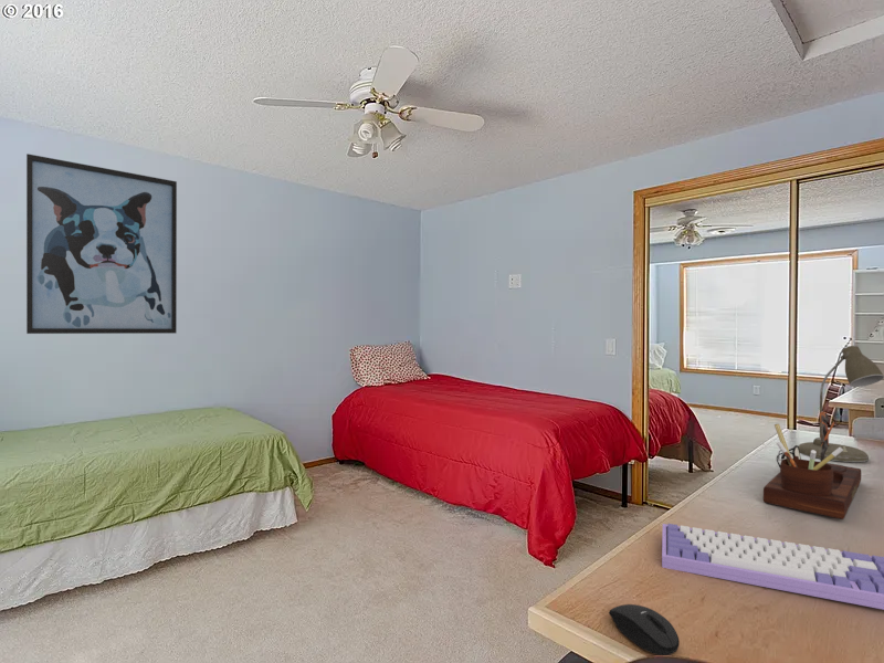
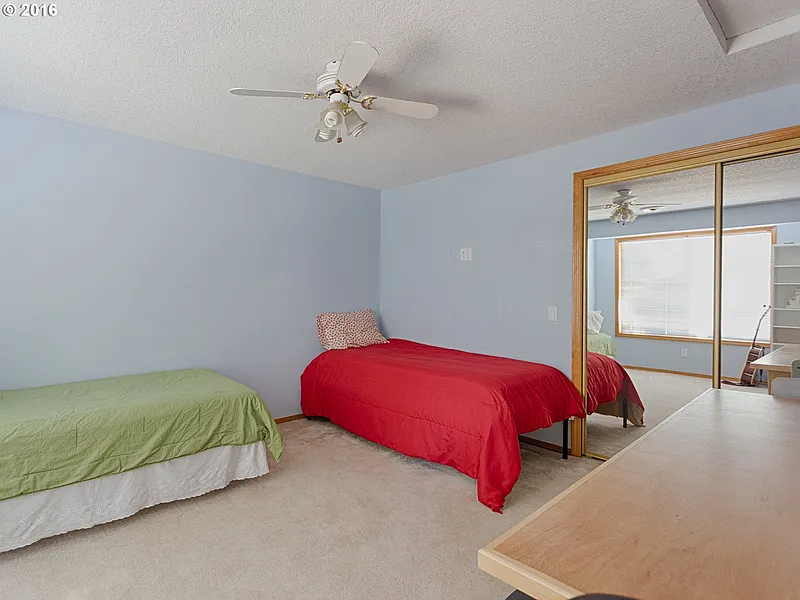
- keyboard [661,523,884,611]
- desk organizer [762,411,862,520]
- wall art [25,152,178,335]
- mouse [608,603,681,656]
- desk lamp [798,345,884,463]
